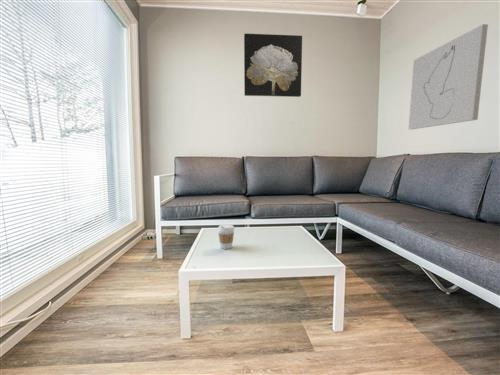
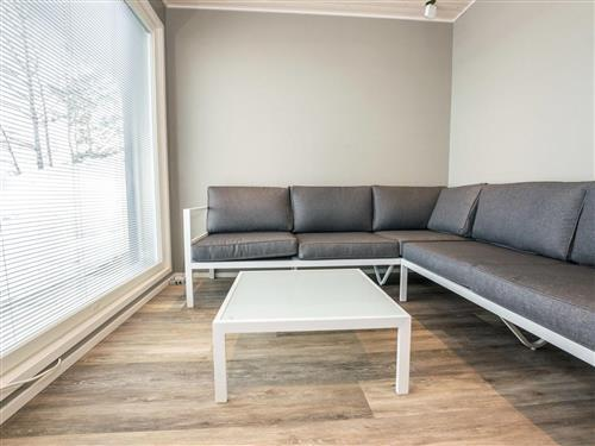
- wall art [408,23,489,130]
- wall art [243,33,303,98]
- coffee cup [217,223,235,250]
